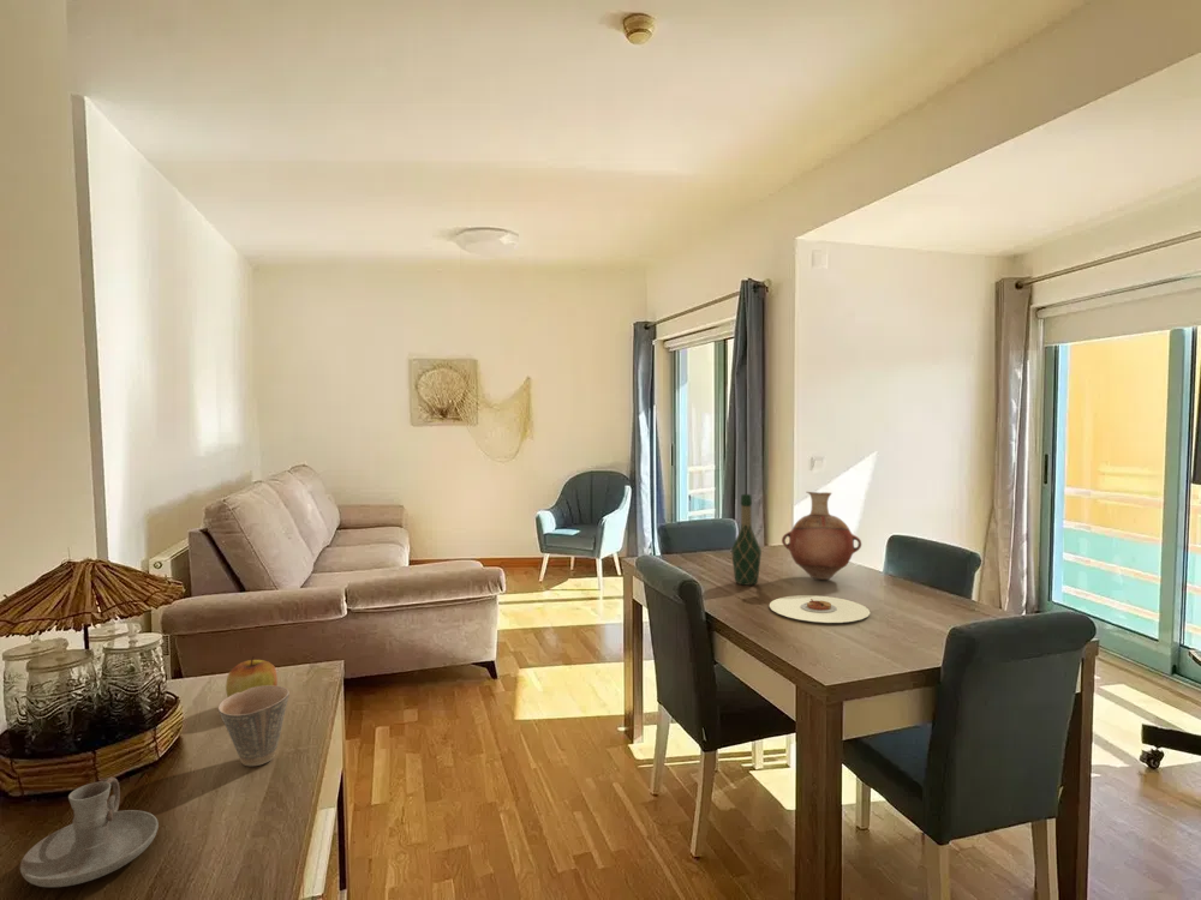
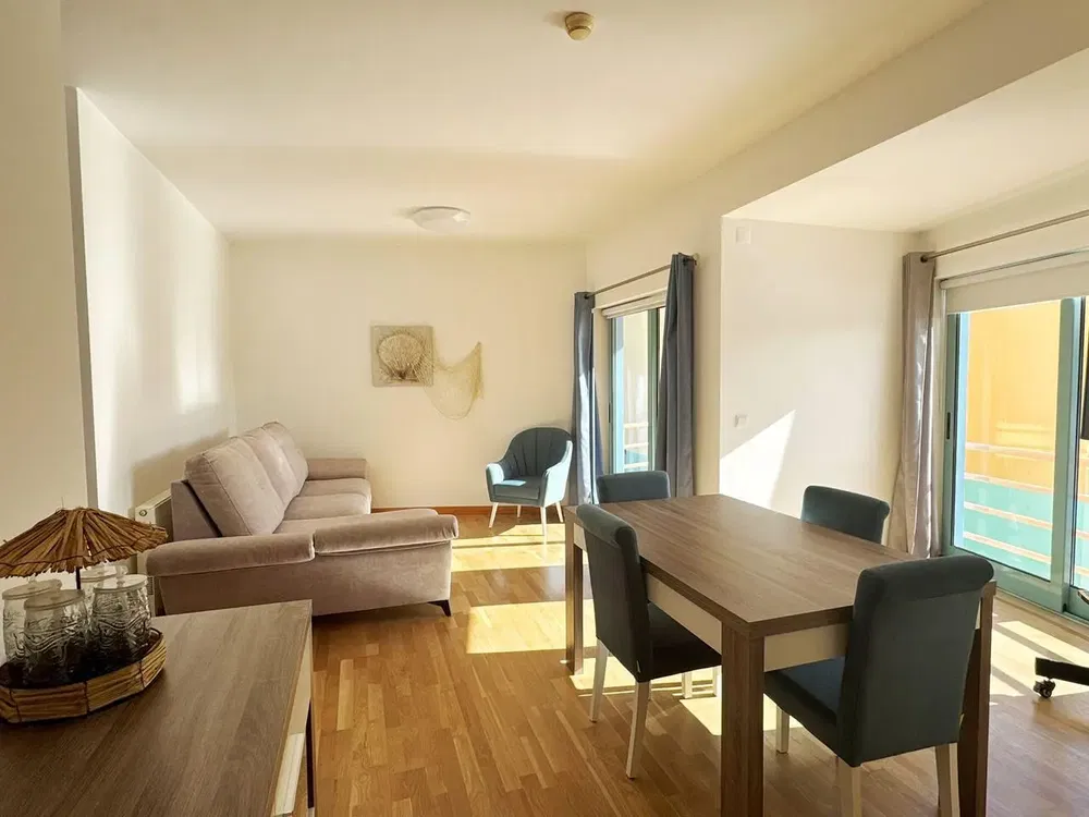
- apple [225,655,279,697]
- candle holder [19,776,160,888]
- vase [781,491,862,581]
- wine bottle [730,493,763,587]
- cup [217,685,291,767]
- plate [769,594,871,624]
